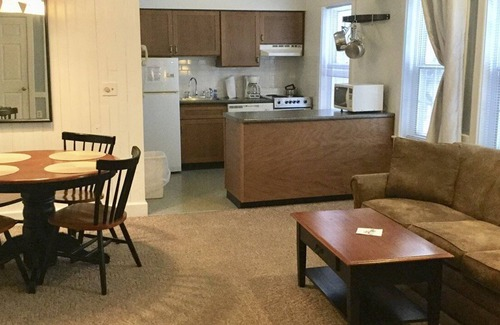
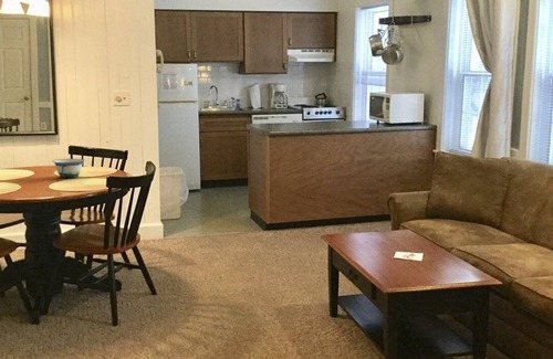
+ bowl [51,158,86,179]
